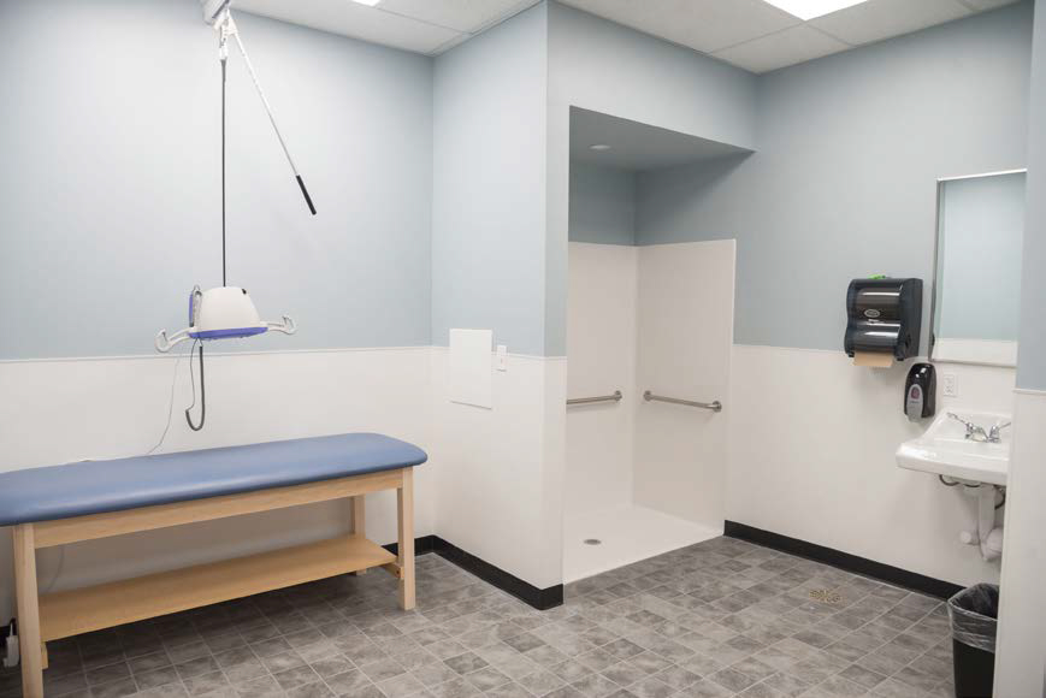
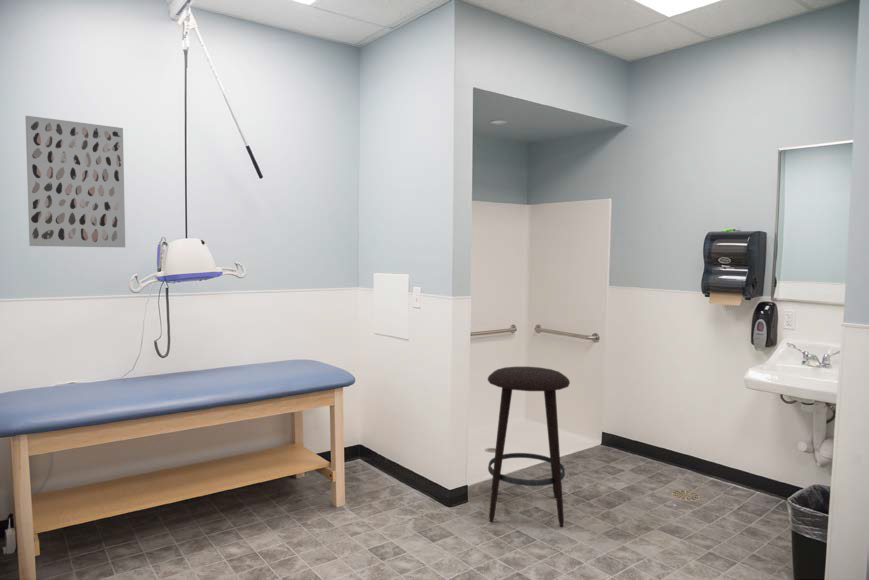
+ stool [487,366,571,528]
+ wall art [24,115,126,248]
